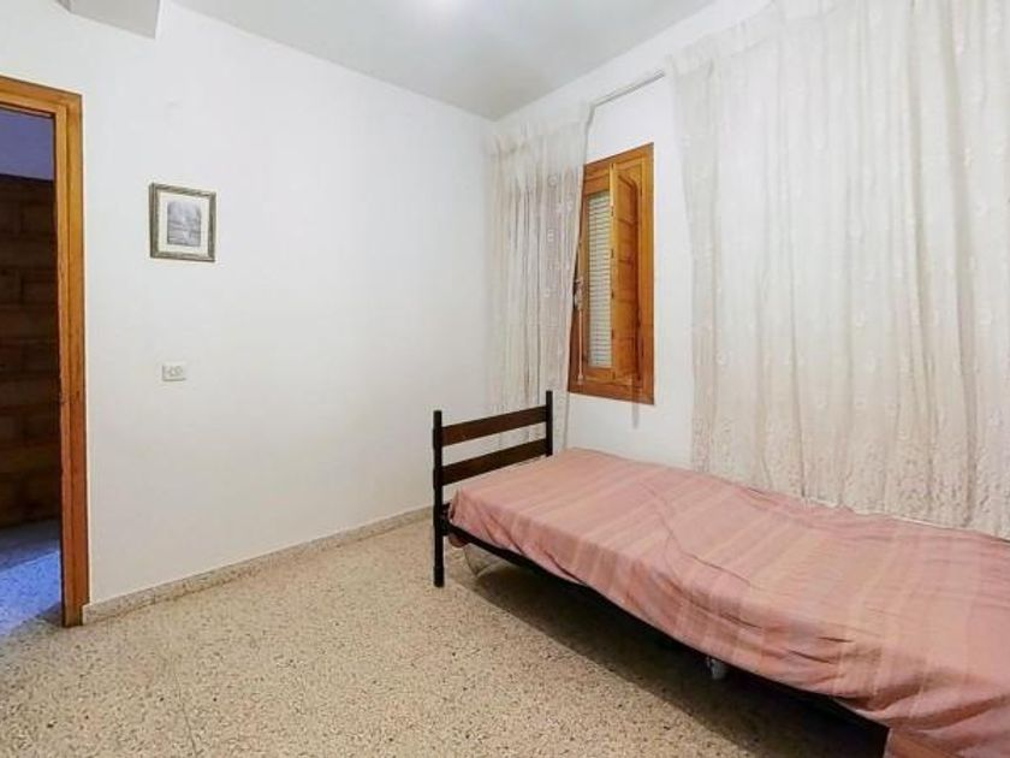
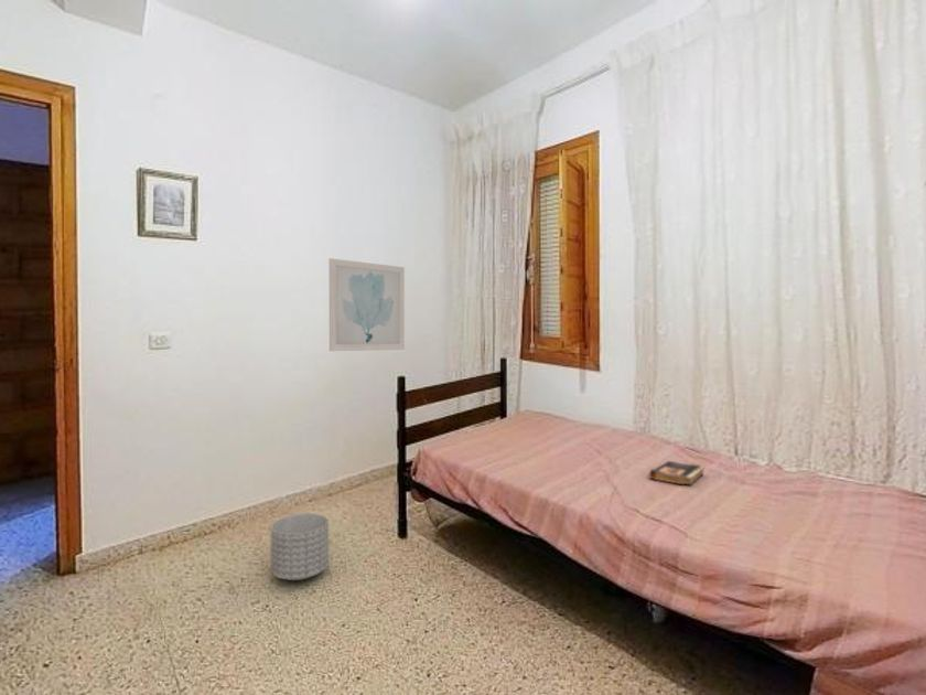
+ wall art [329,257,406,352]
+ book [647,460,706,487]
+ planter [270,512,330,581]
